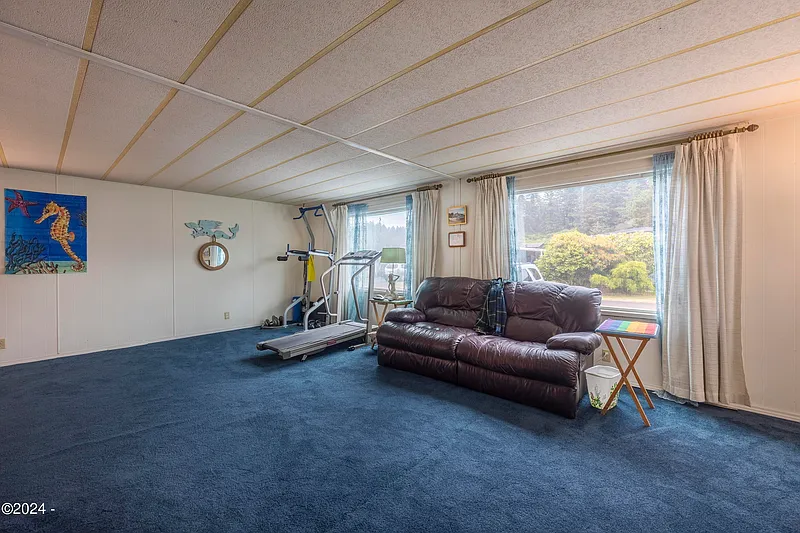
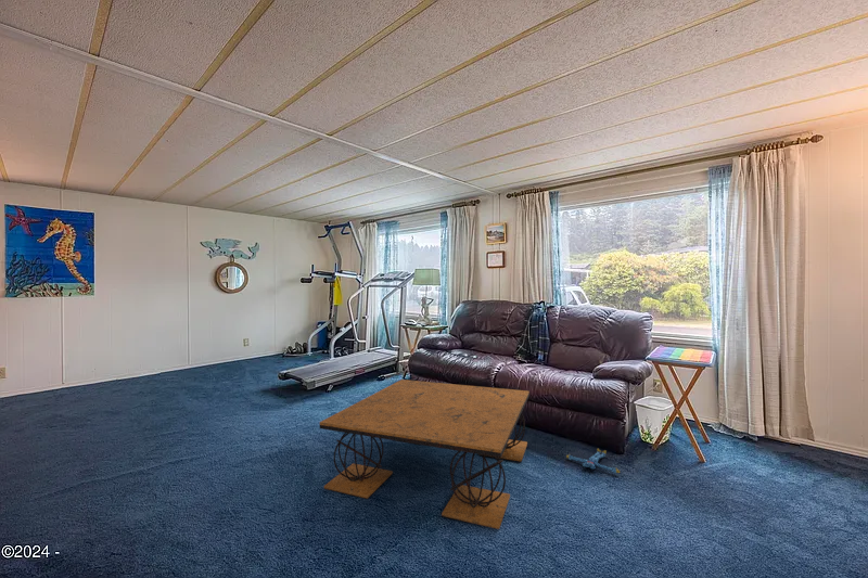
+ coffee table [319,378,531,530]
+ plush toy [565,448,621,474]
